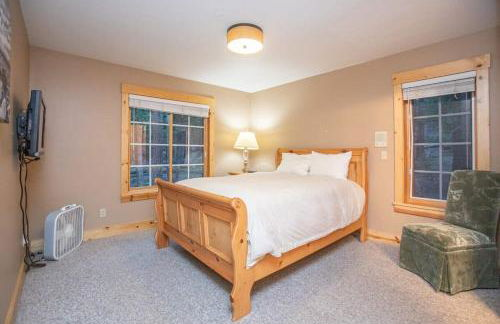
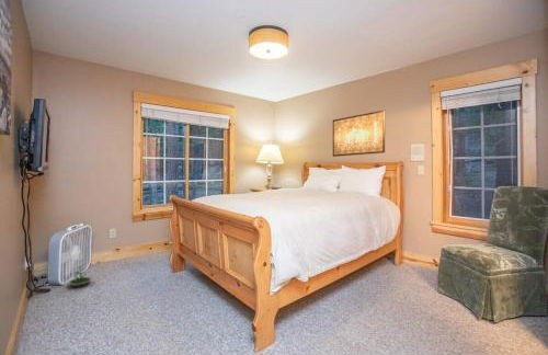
+ wall art [332,110,386,158]
+ terrarium [67,265,93,288]
